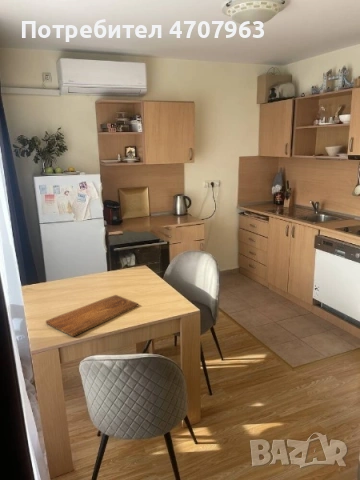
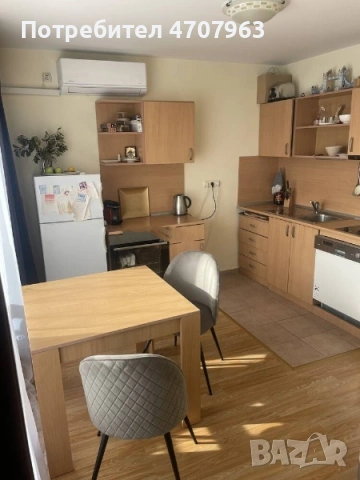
- cutting board [45,294,139,337]
